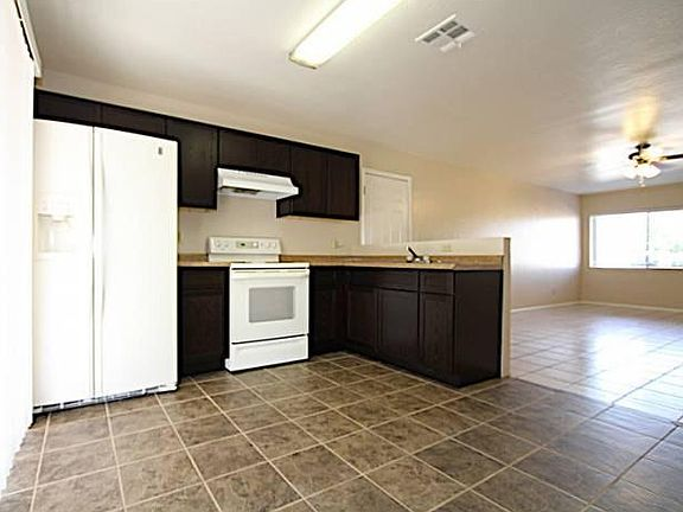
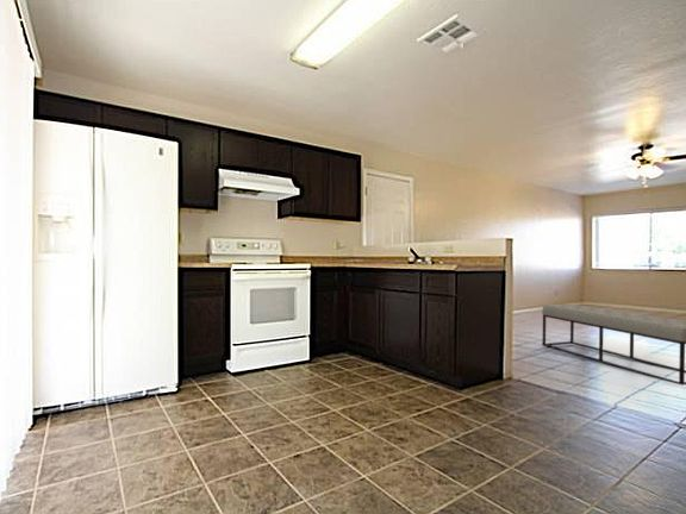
+ bench [541,303,686,387]
